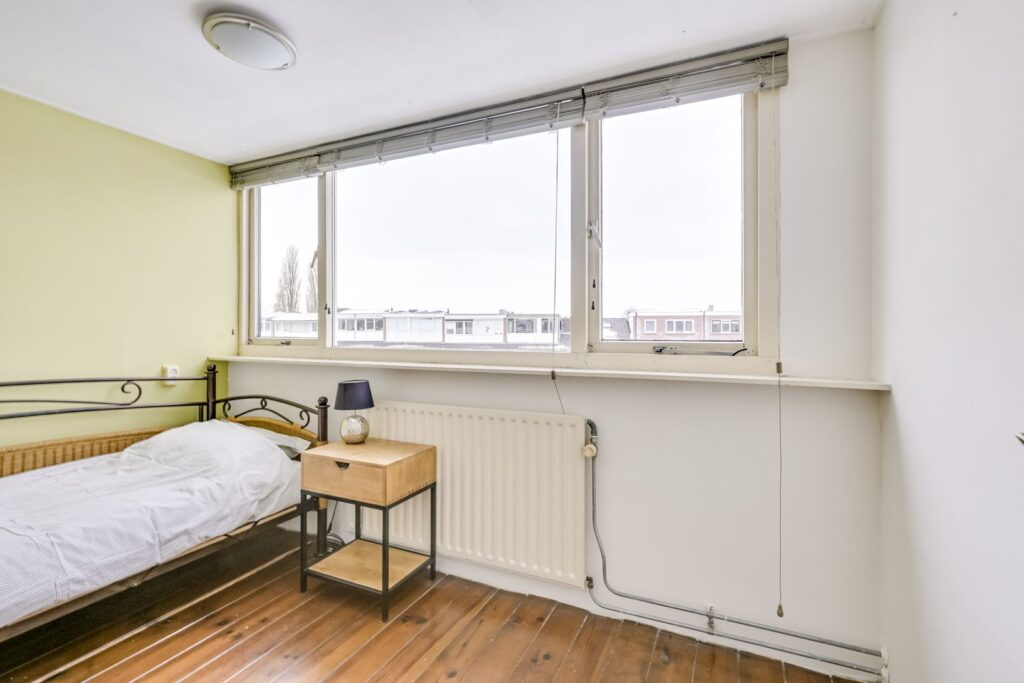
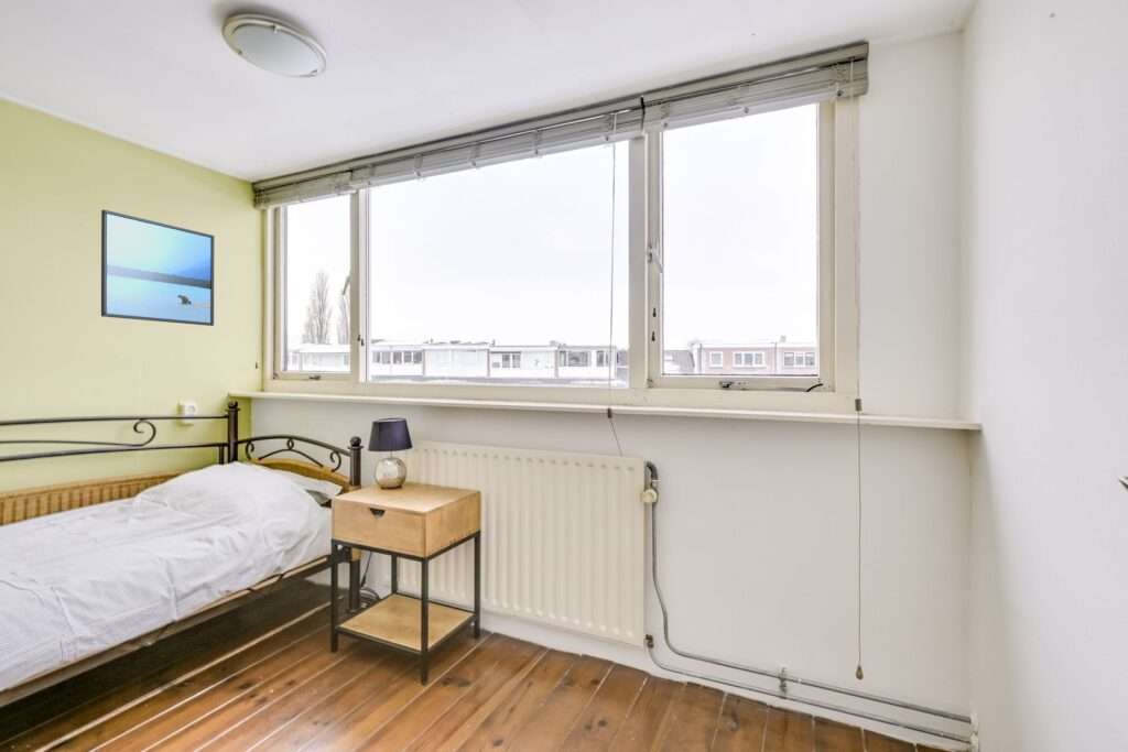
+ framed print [100,209,215,327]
